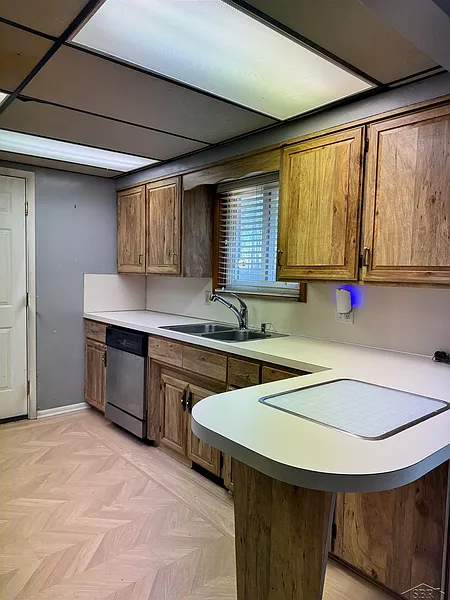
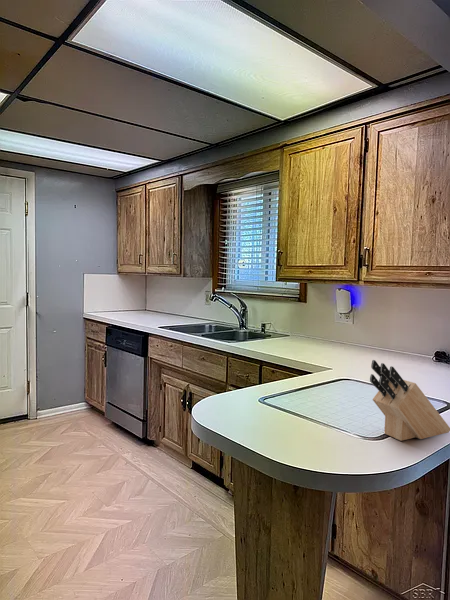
+ knife block [369,359,450,442]
